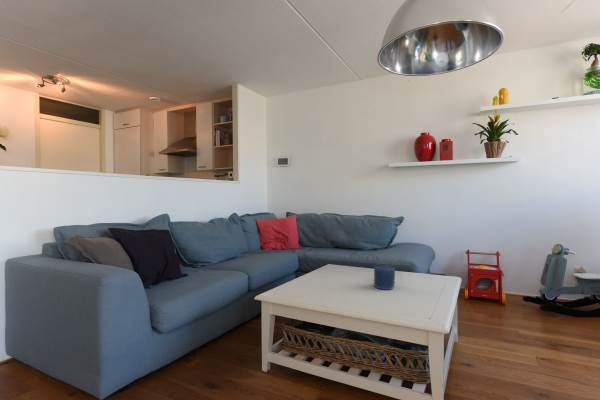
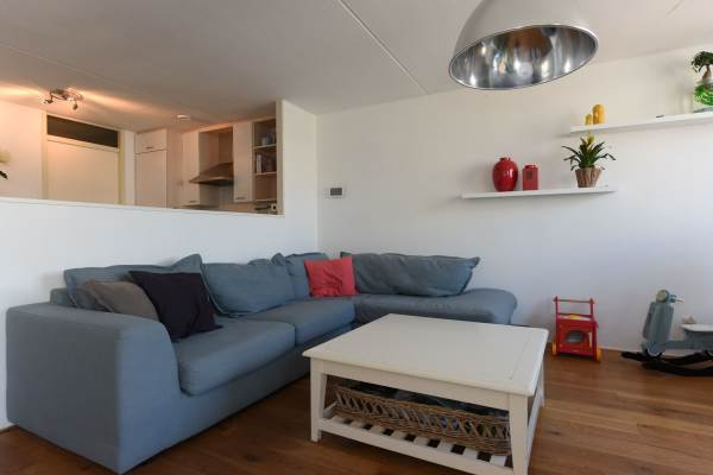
- candle [373,265,396,291]
